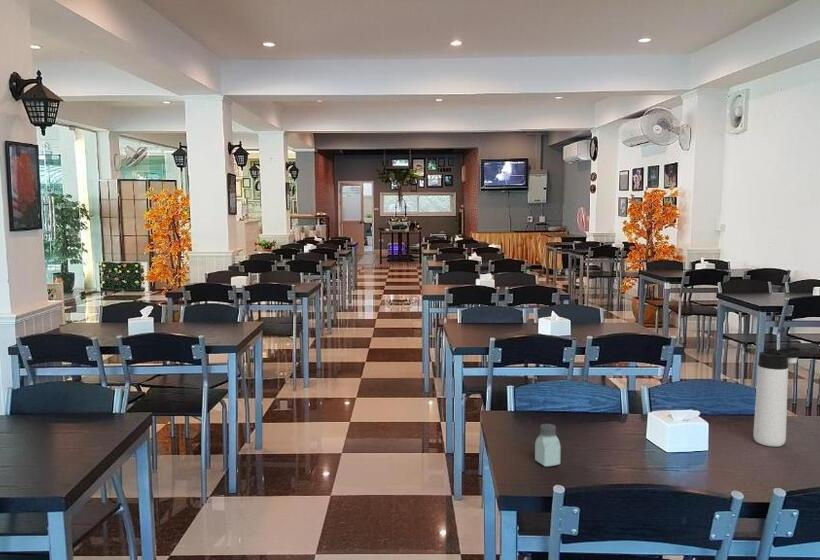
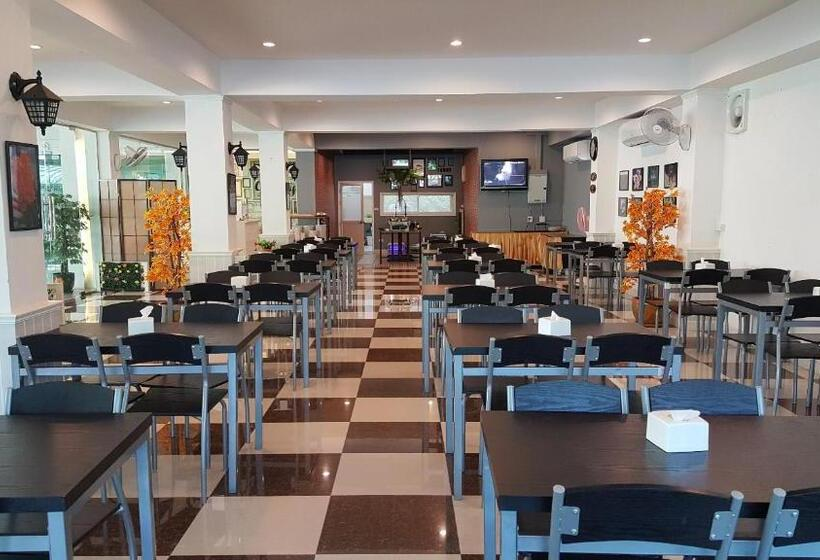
- saltshaker [534,423,562,468]
- thermos bottle [753,346,803,448]
